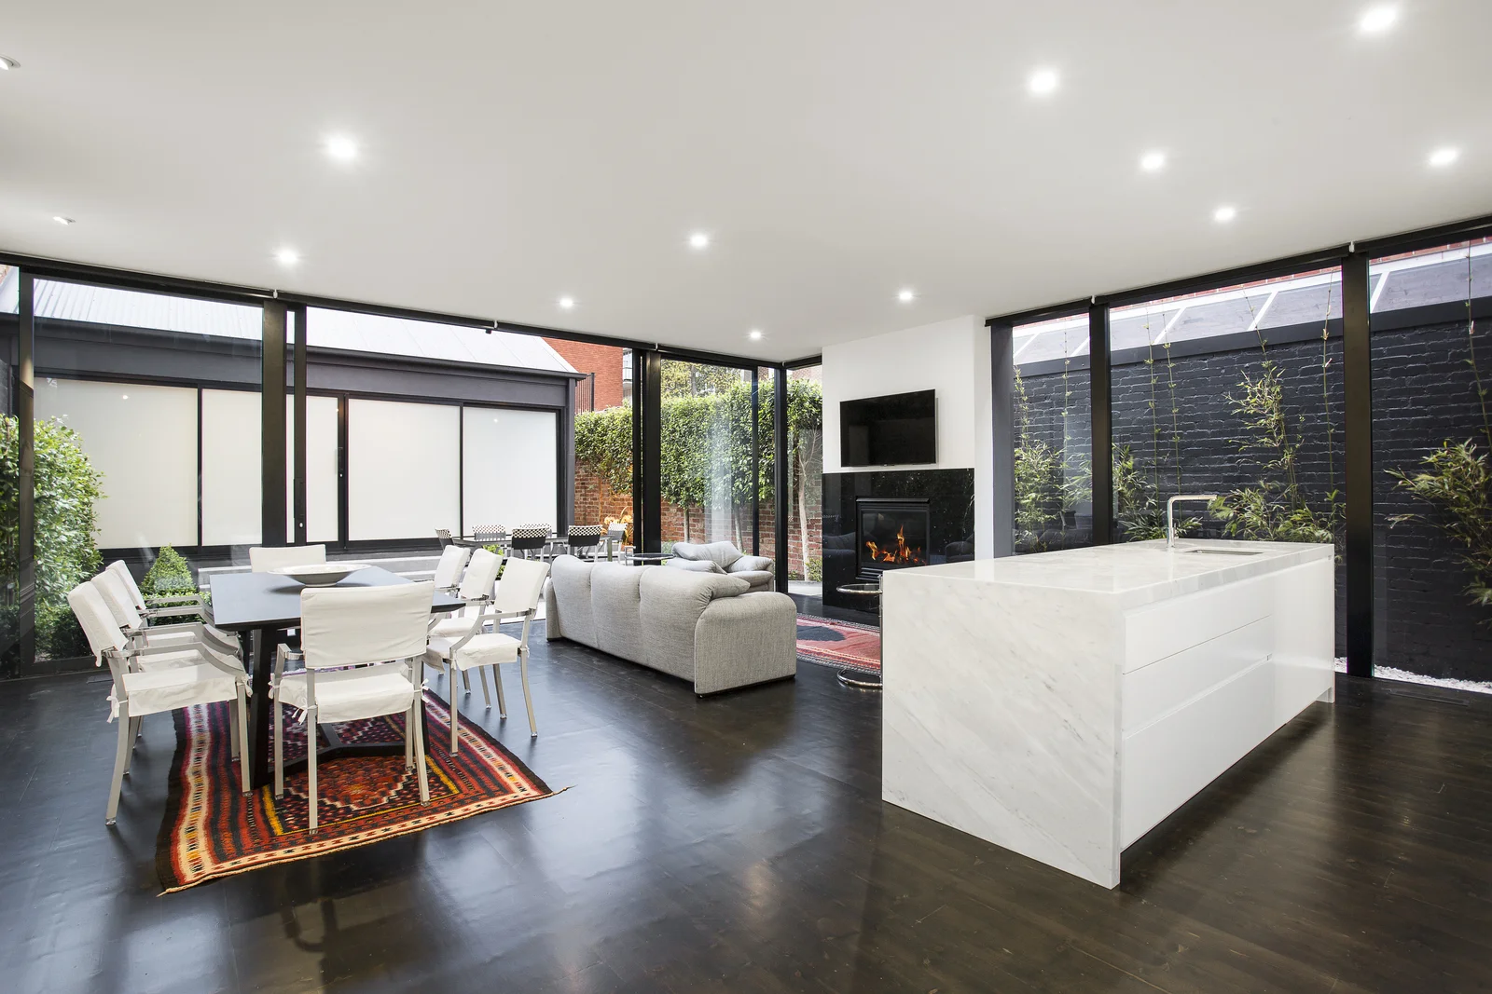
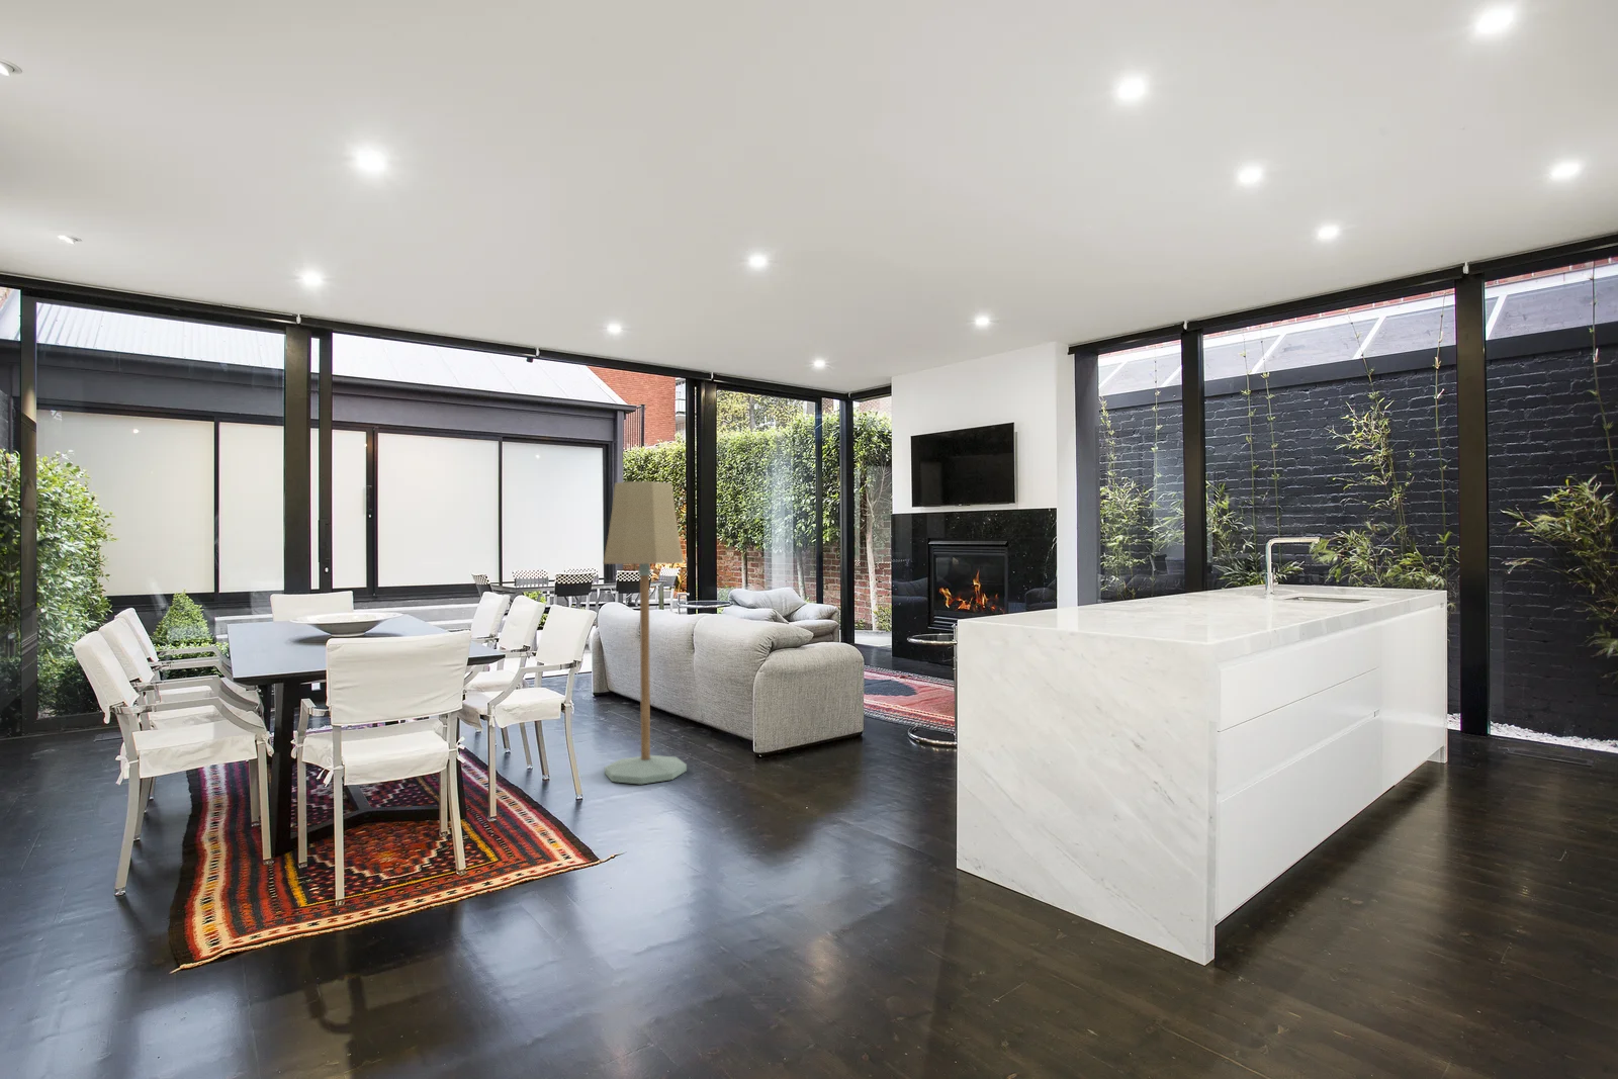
+ floor lamp [603,480,687,785]
